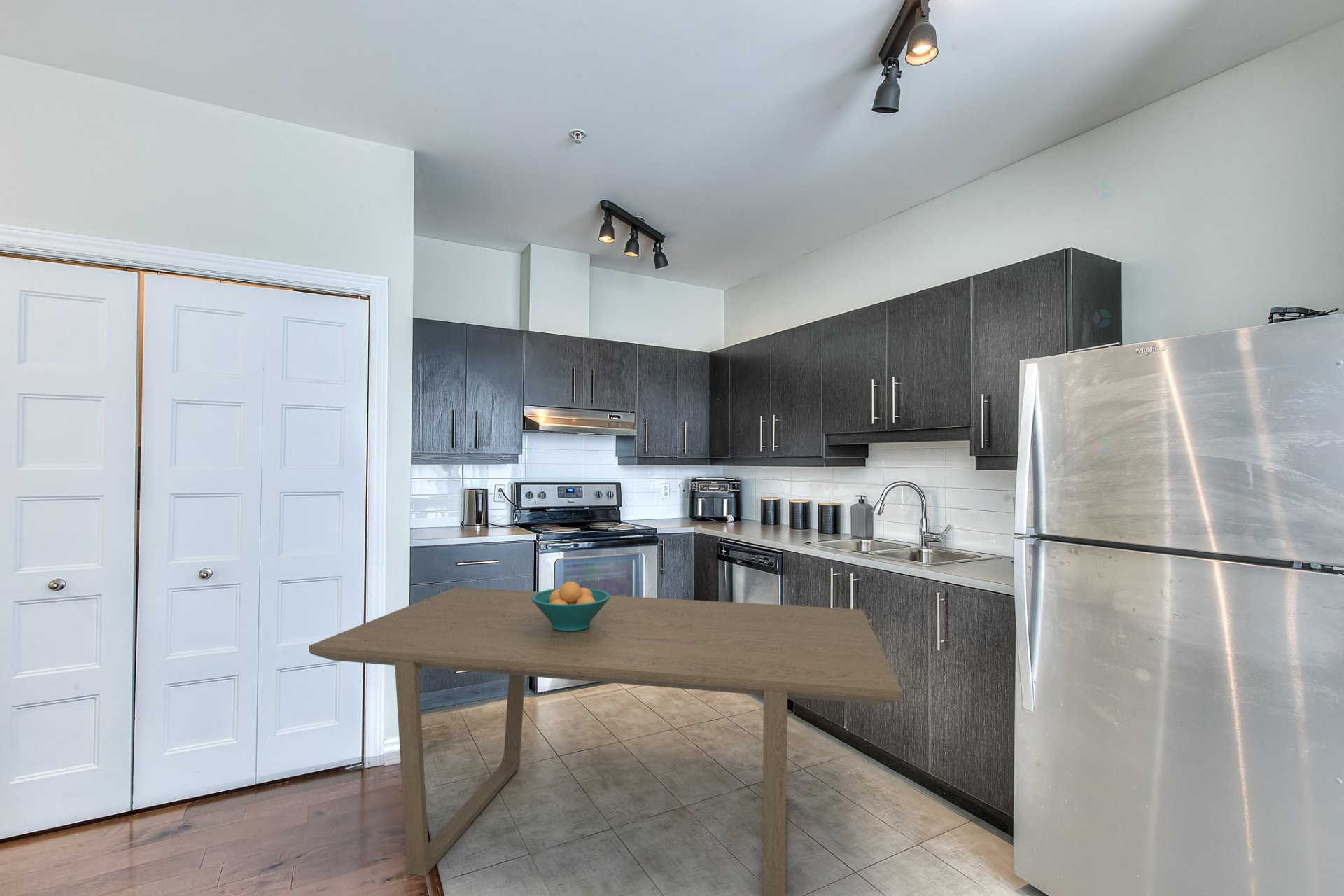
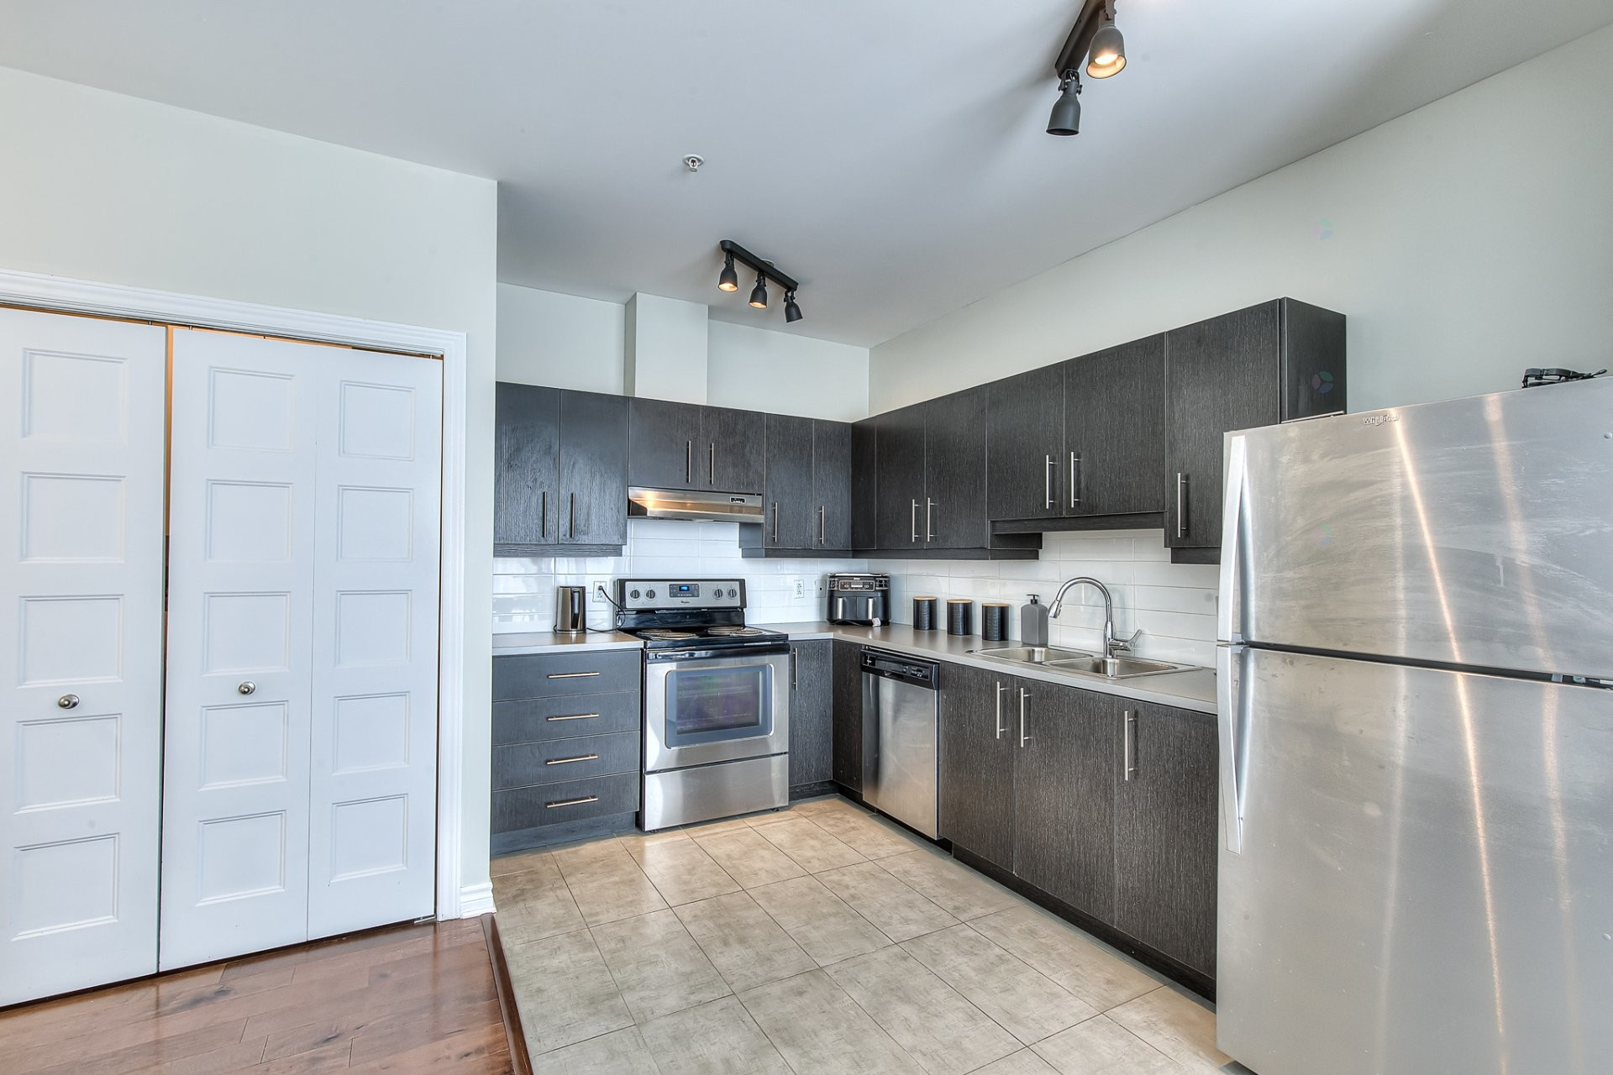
- fruit bowl [531,581,611,631]
- dining table [309,587,902,896]
